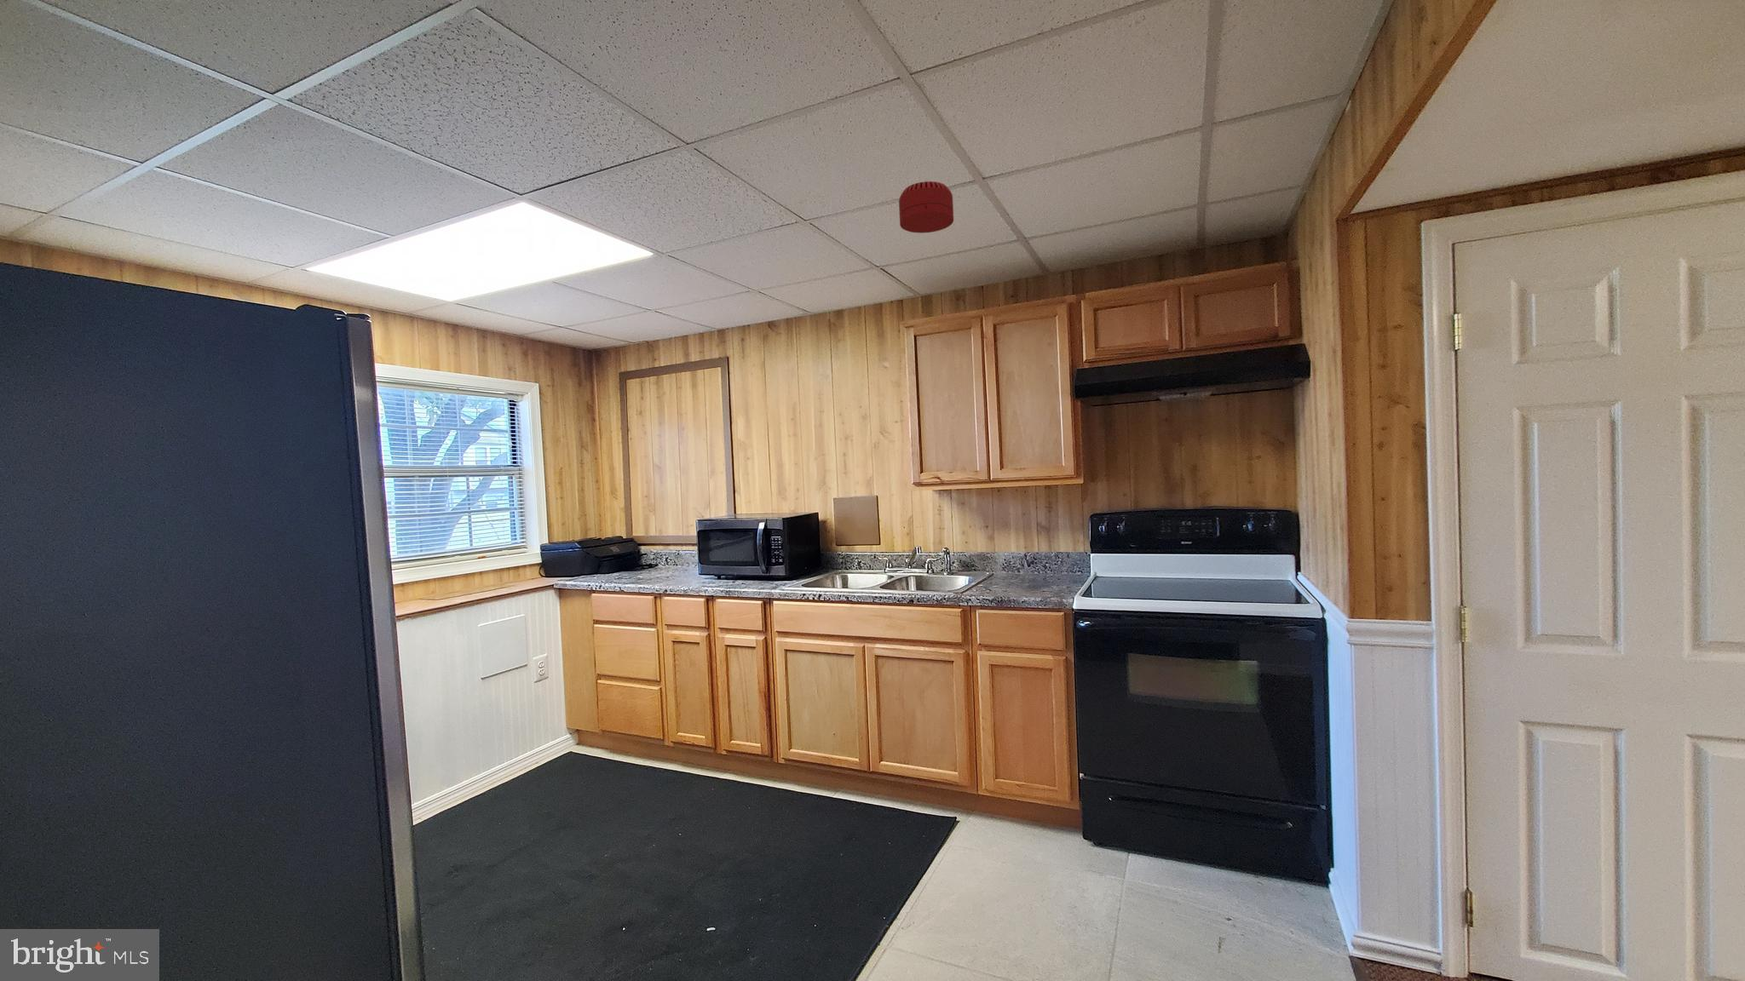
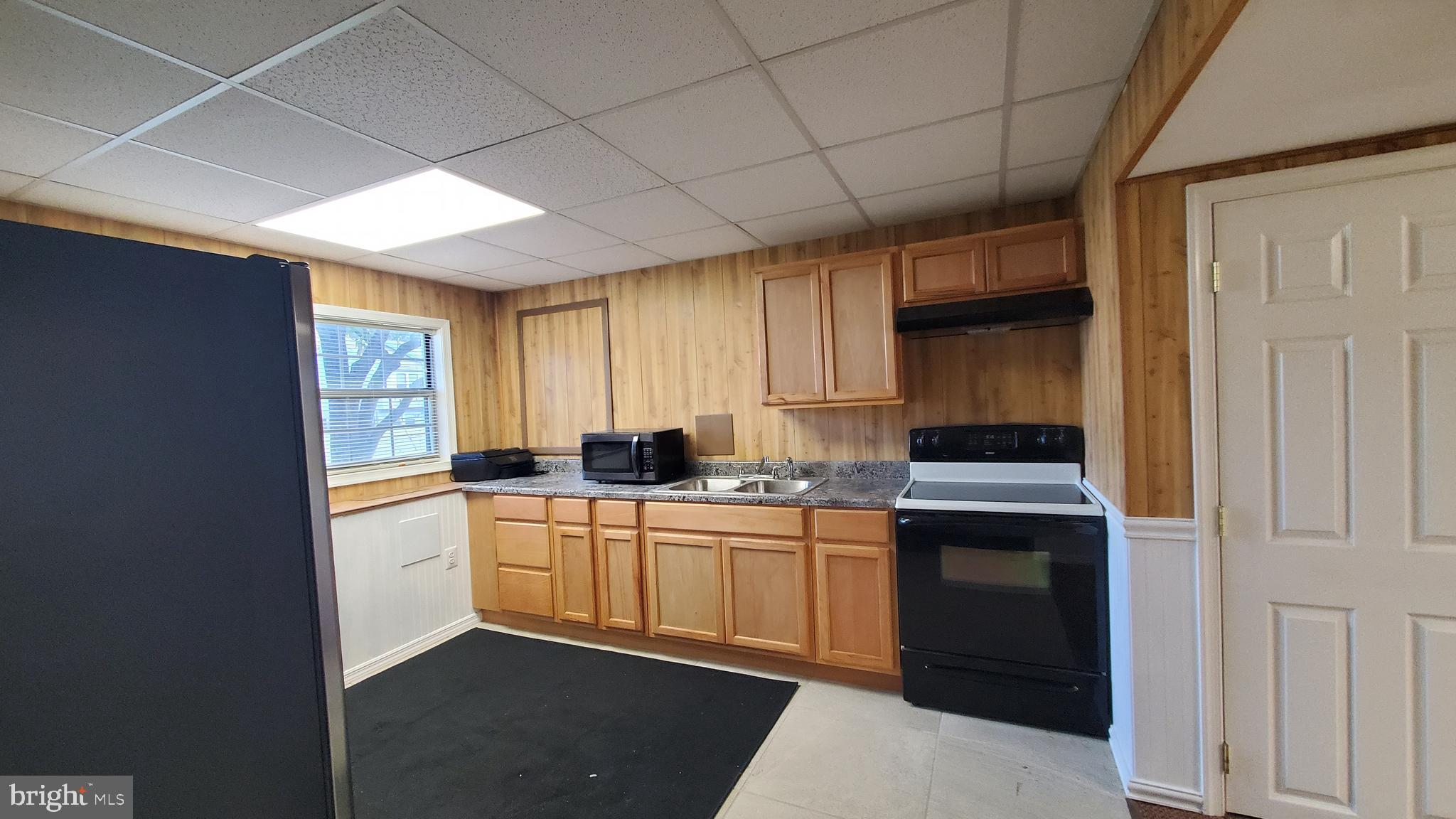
- smoke detector [898,181,954,235]
